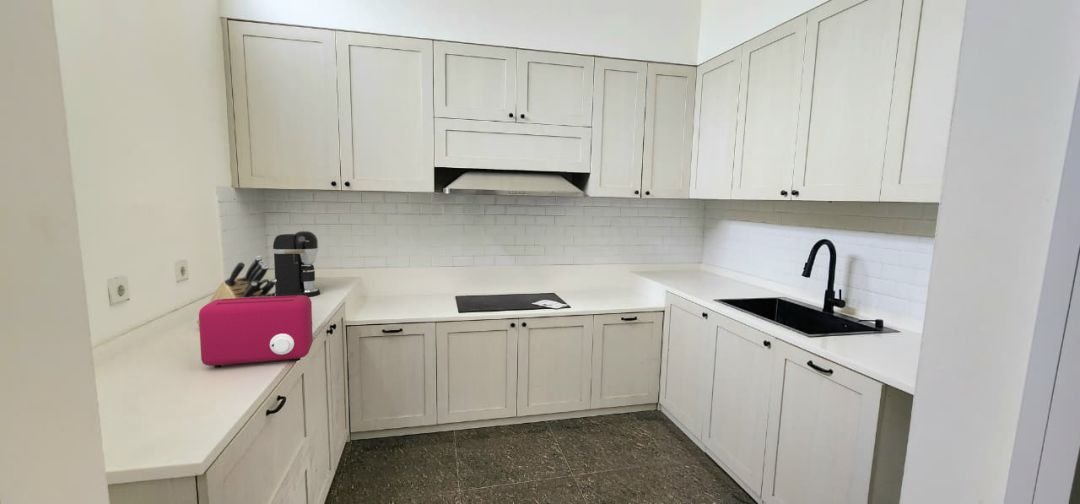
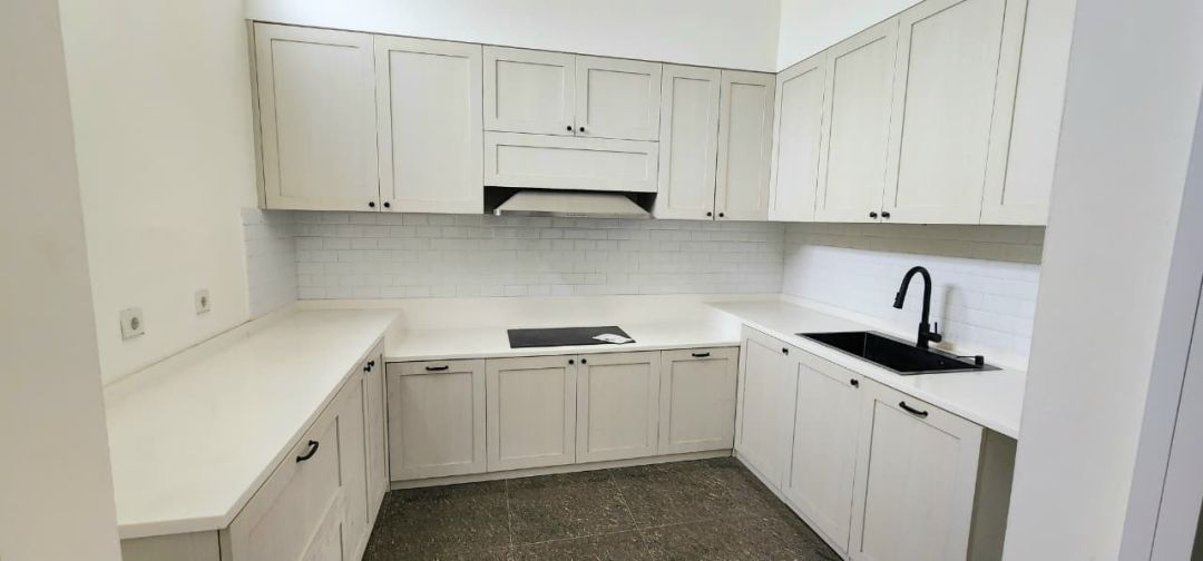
- knife block [196,255,276,327]
- coffee maker [272,230,321,298]
- toaster [198,295,314,369]
